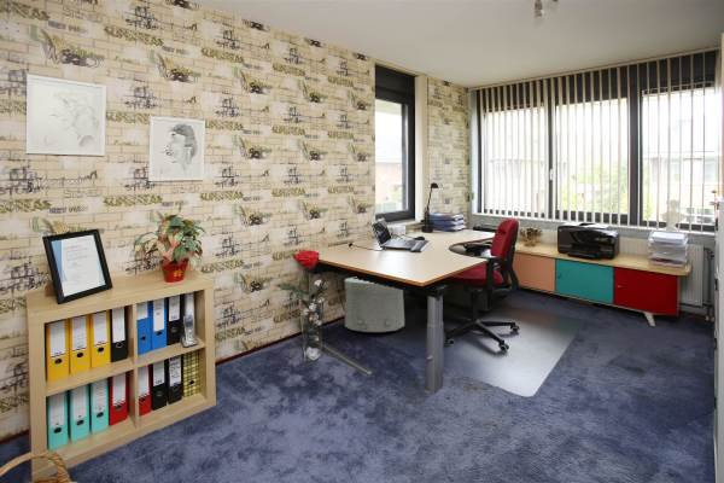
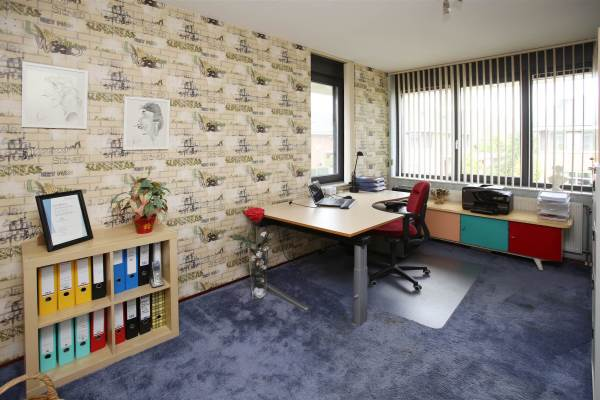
- trash can [344,277,405,333]
